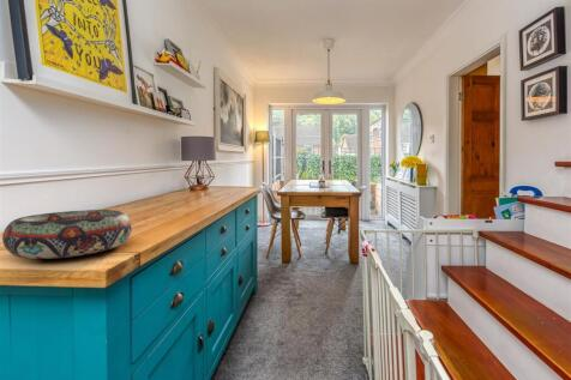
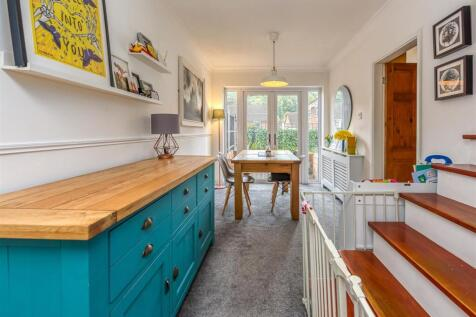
- decorative bowl [1,209,133,260]
